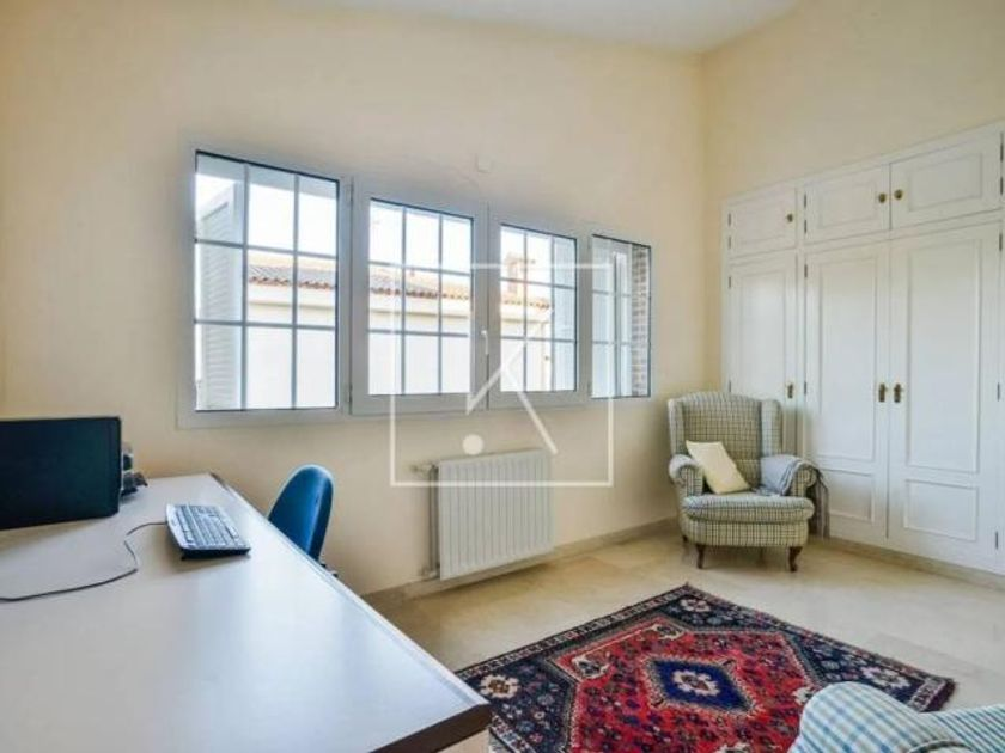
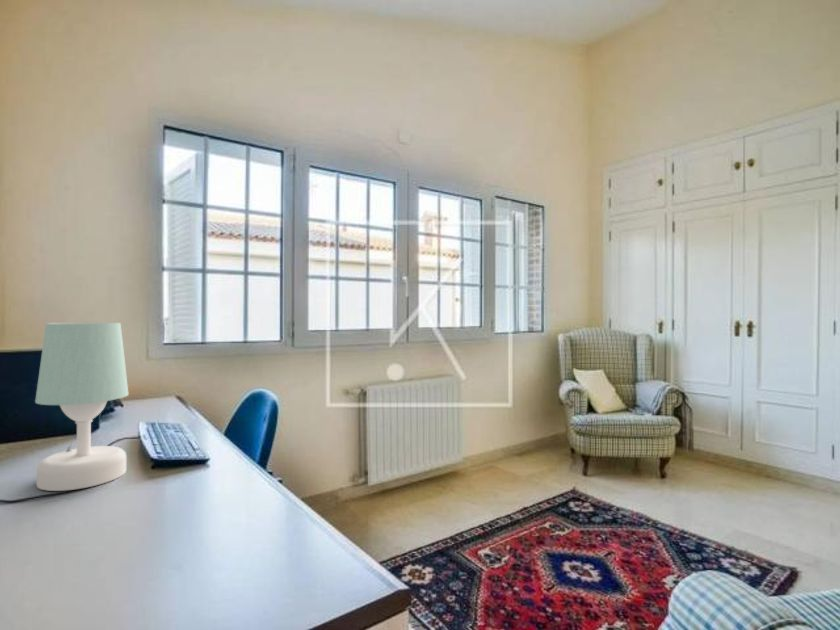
+ table lamp [34,322,130,492]
